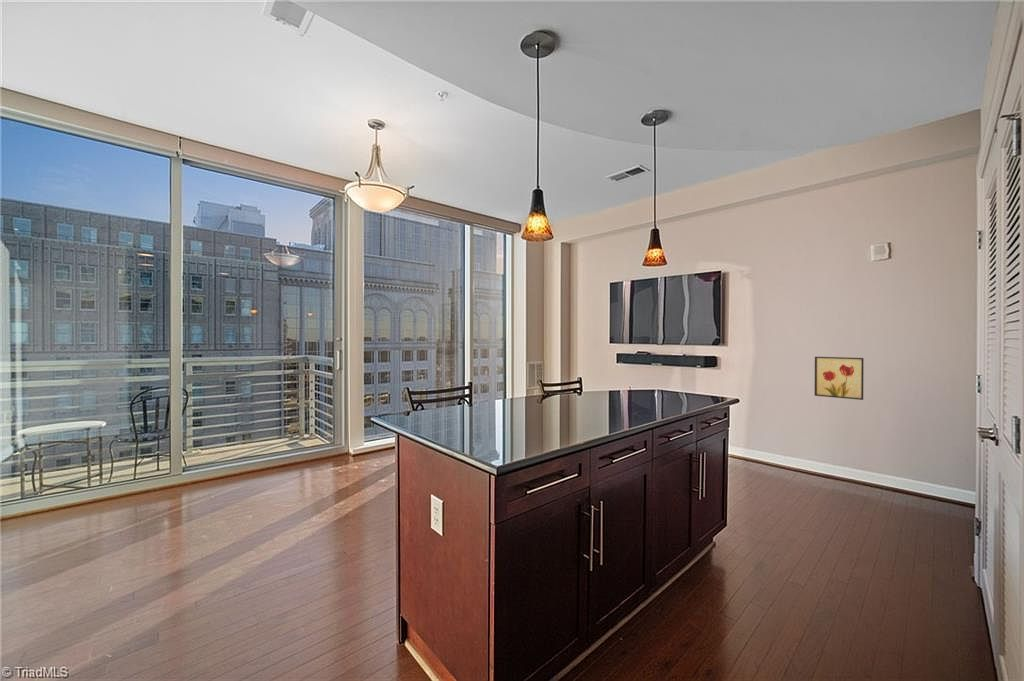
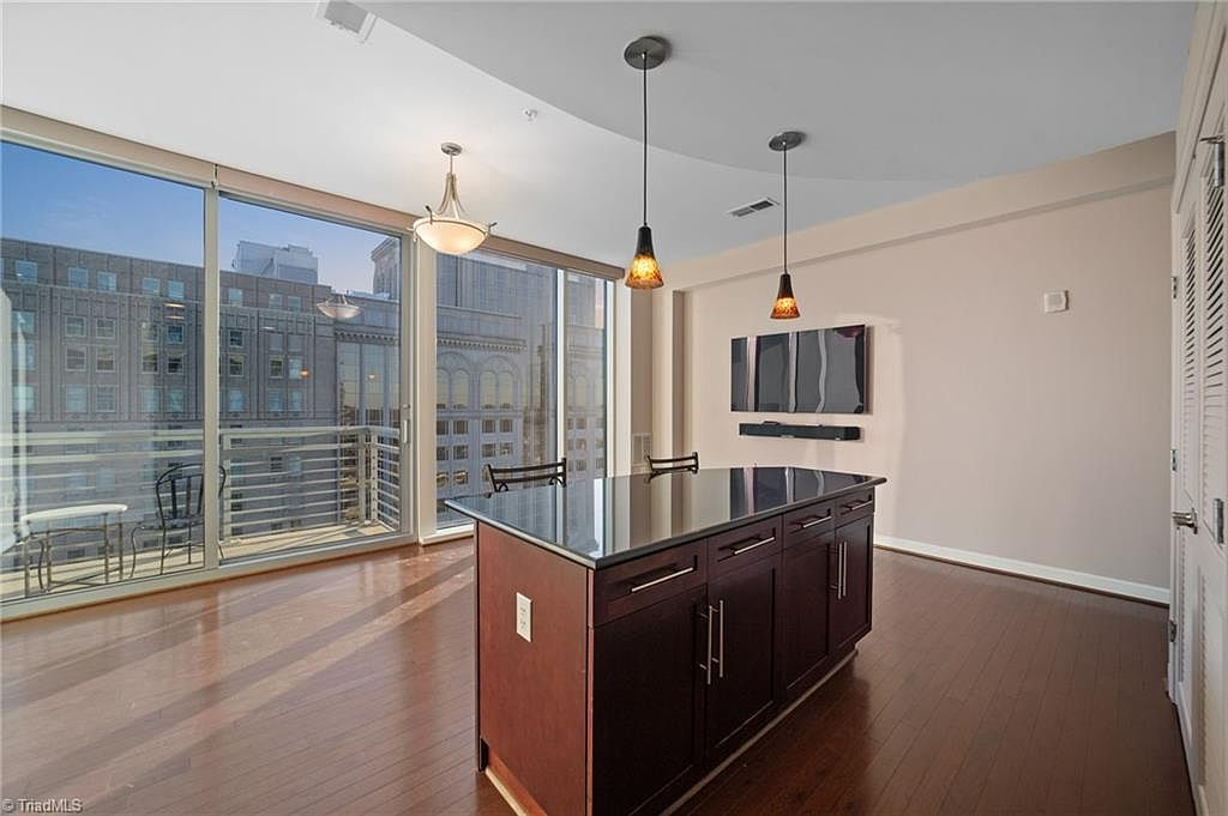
- wall art [814,356,865,401]
